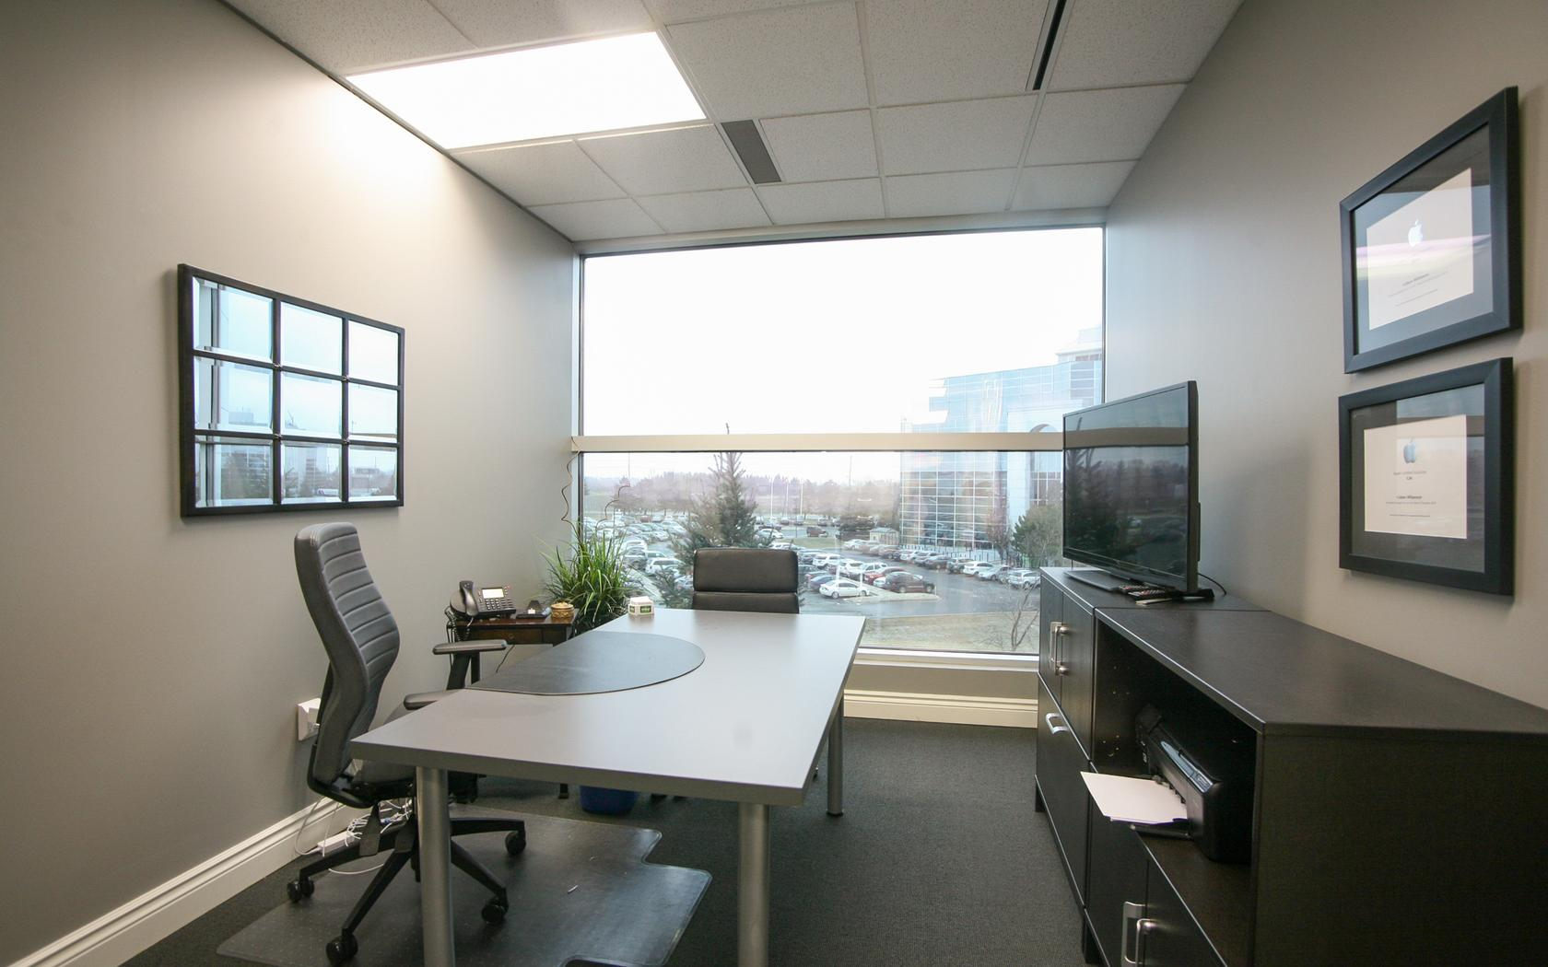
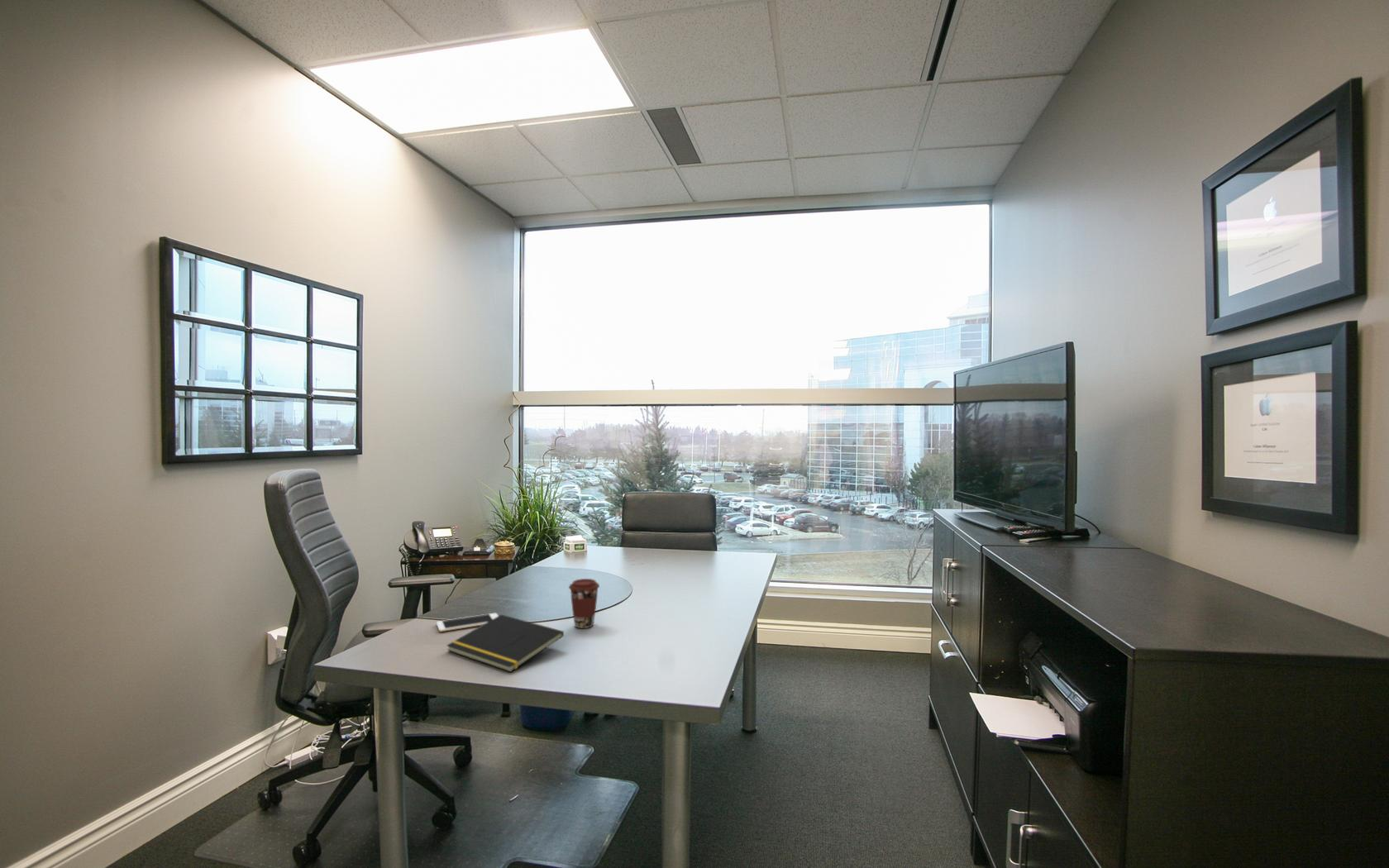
+ coffee cup [568,578,600,629]
+ cell phone [436,613,499,632]
+ notepad [446,613,565,673]
